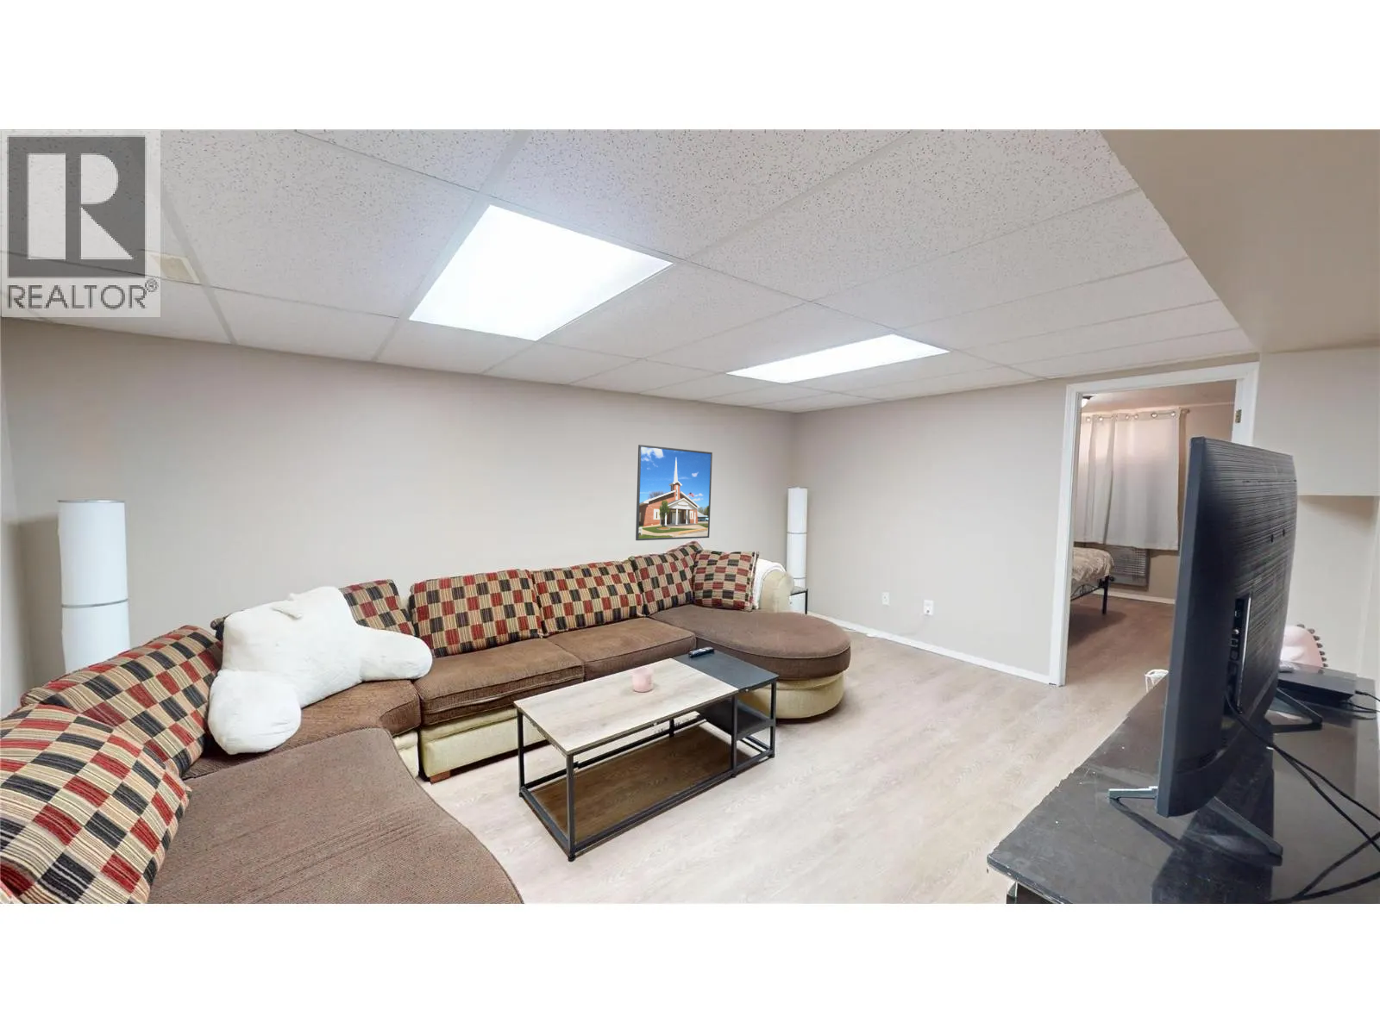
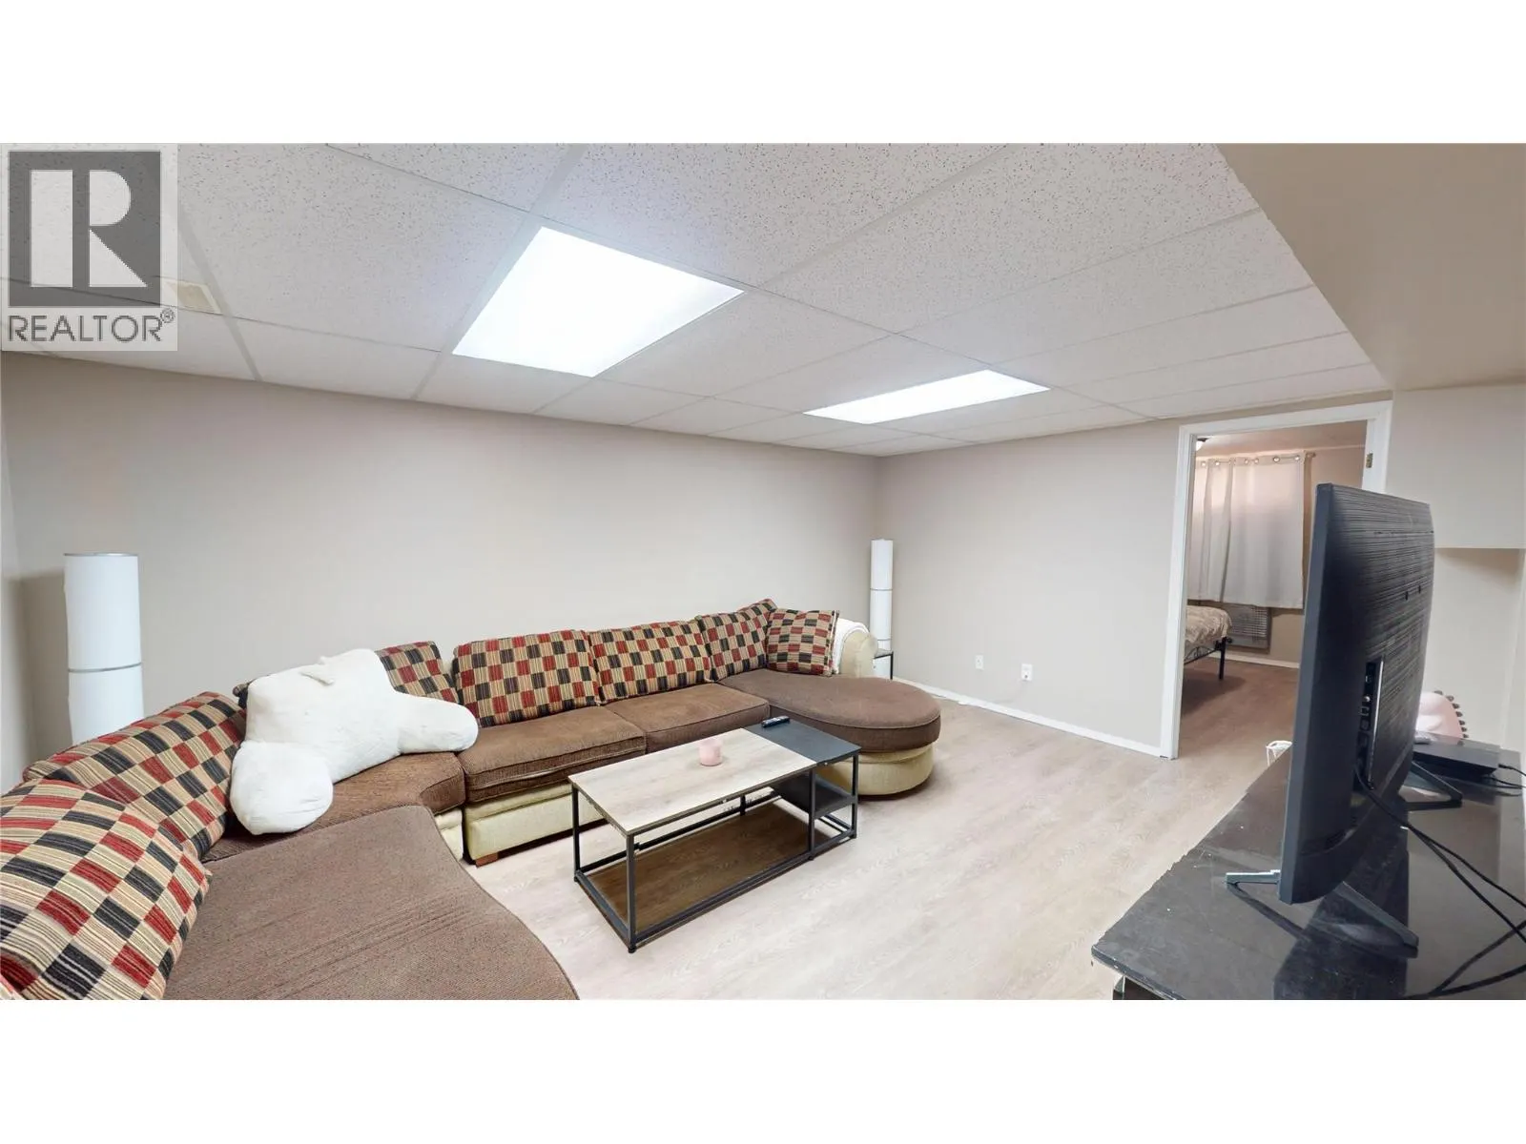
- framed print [635,444,713,541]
